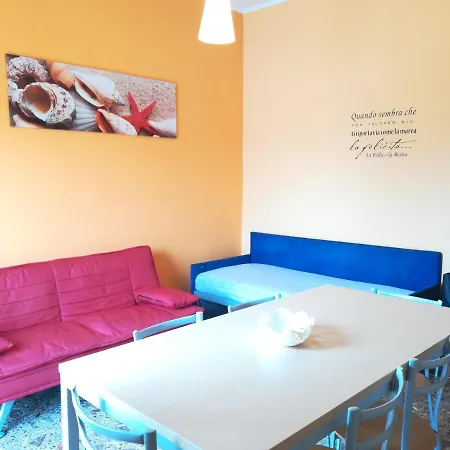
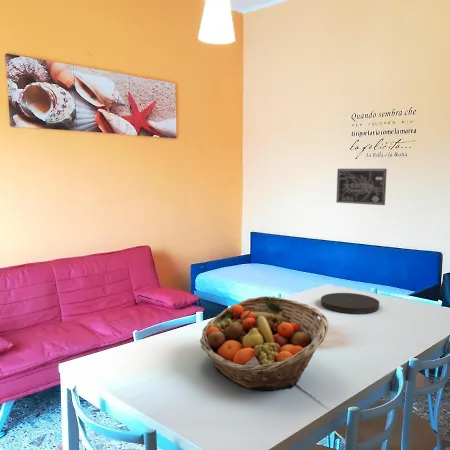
+ plate [320,292,380,315]
+ fruit basket [199,295,330,391]
+ wall art [335,168,388,206]
